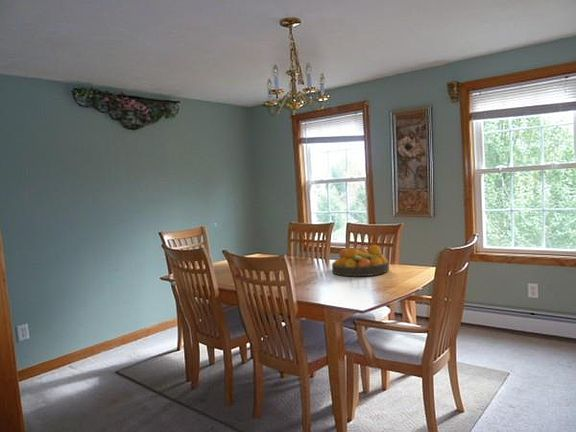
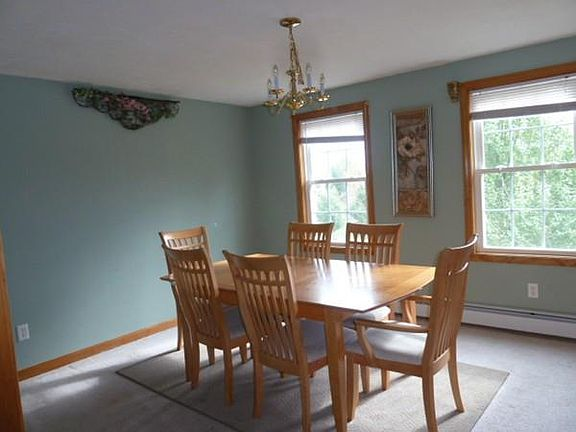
- fruit bowl [331,244,390,277]
